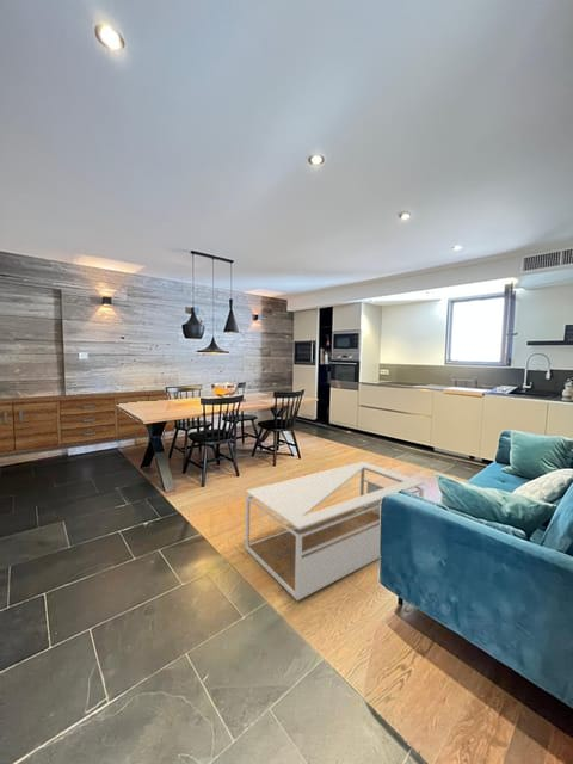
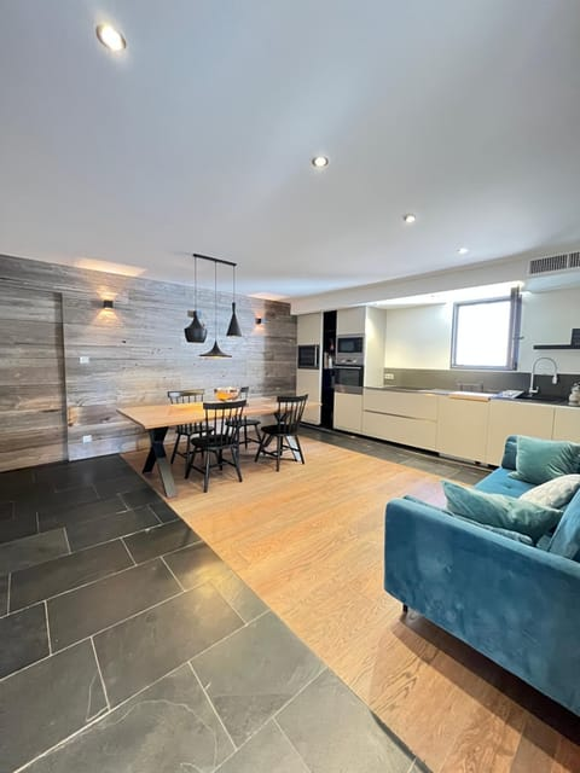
- sideboard [0,389,179,460]
- coffee table [245,461,425,602]
